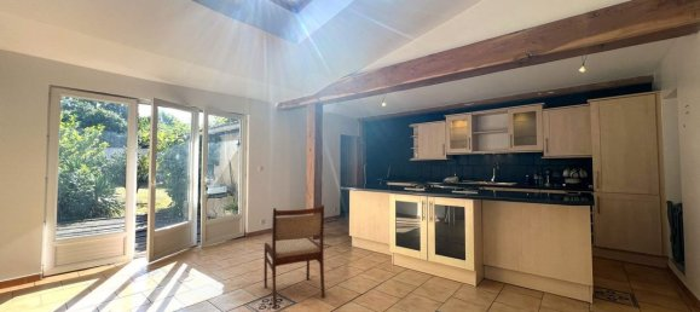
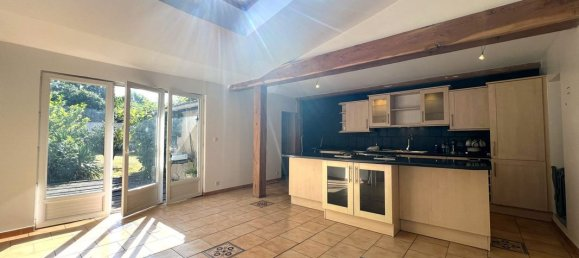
- dining chair [264,204,326,310]
